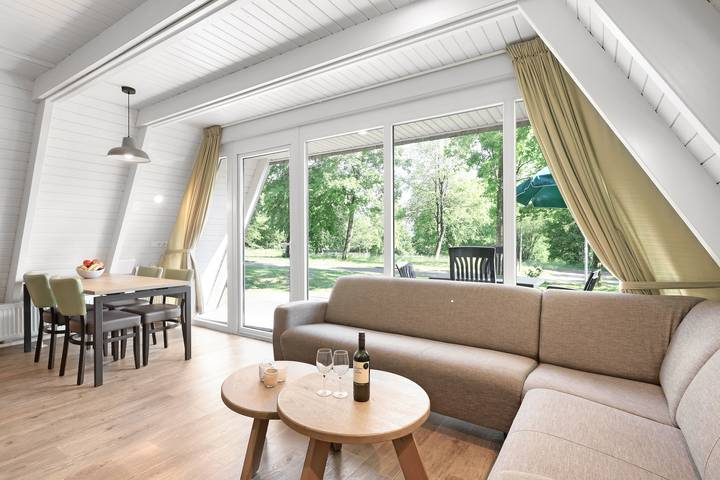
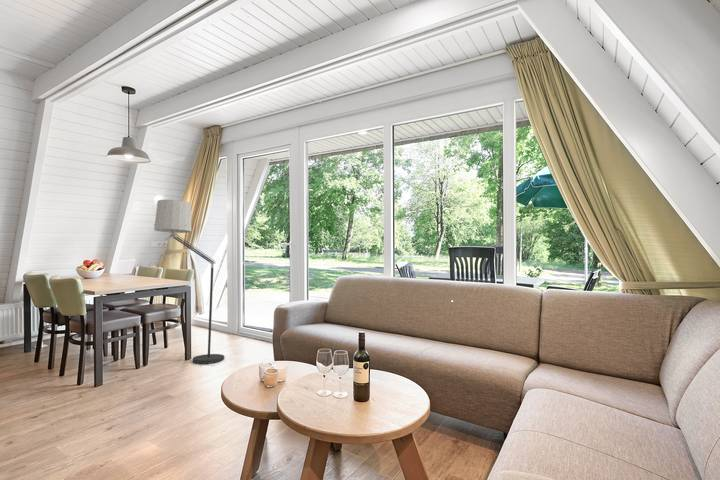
+ floor lamp [153,199,225,367]
